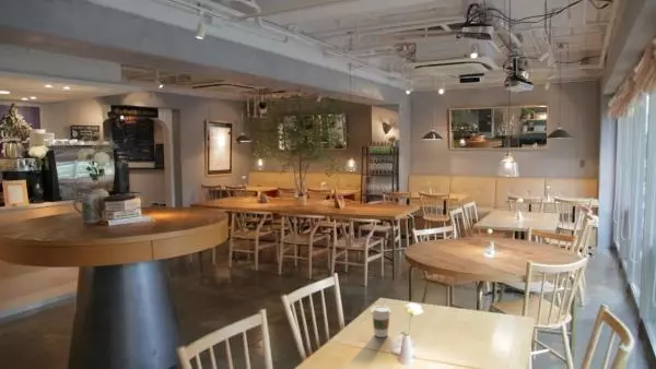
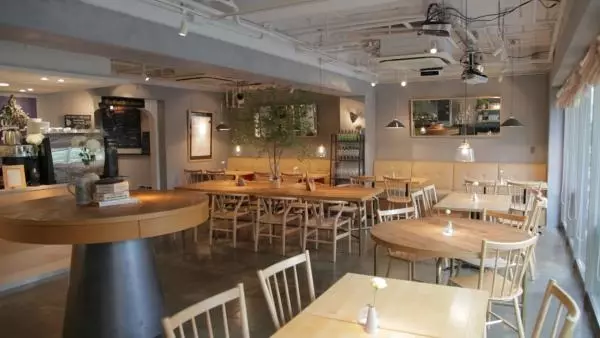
- coffee cup [370,305,393,338]
